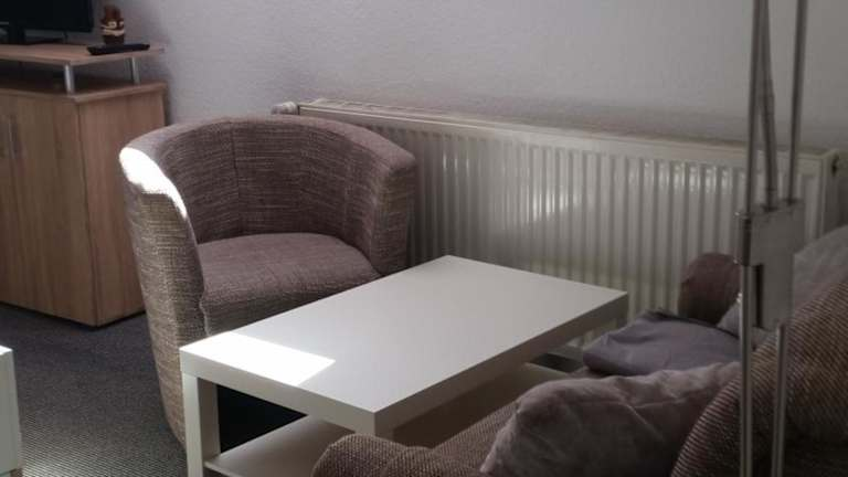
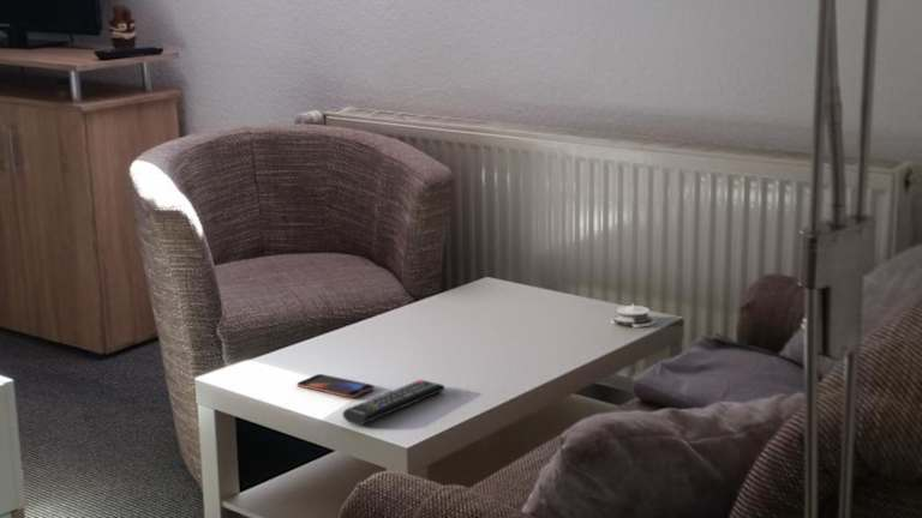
+ smartphone [295,373,376,399]
+ architectural model [610,301,657,329]
+ remote control [341,379,447,426]
